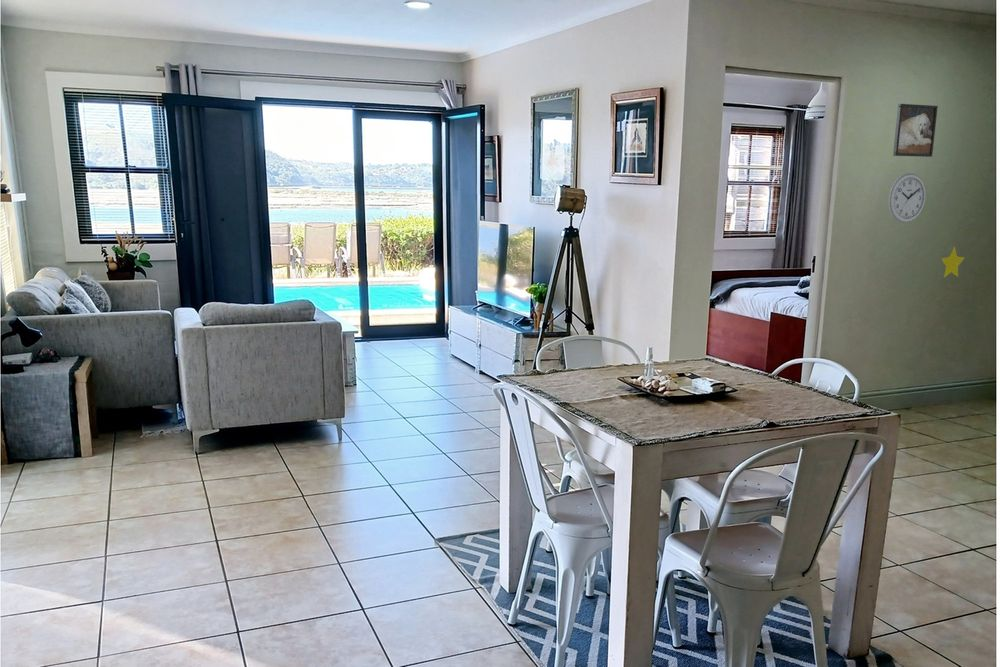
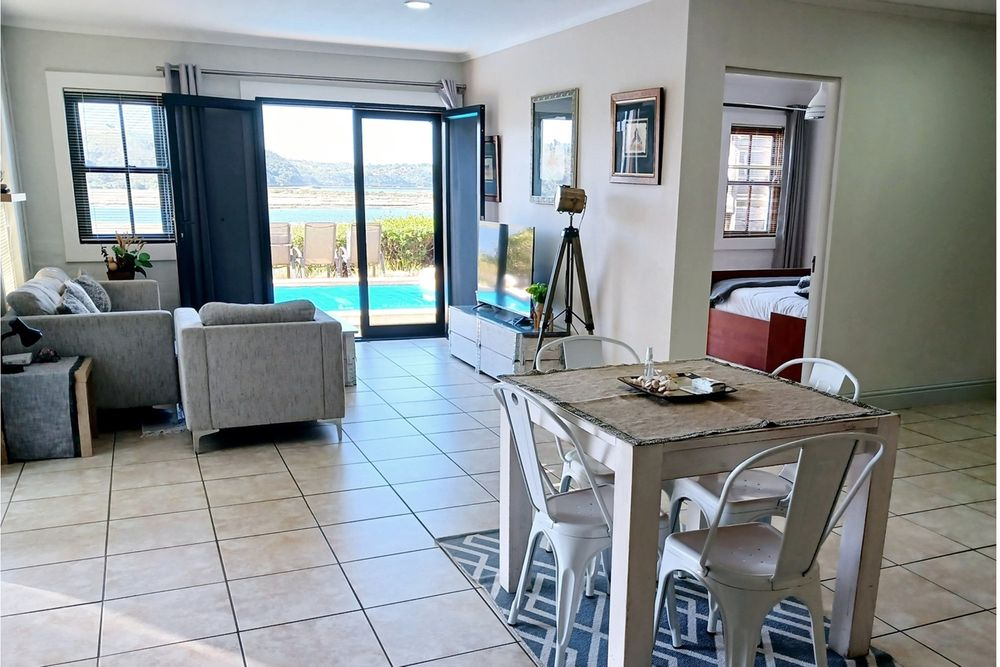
- wall clock [888,172,926,224]
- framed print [892,103,939,158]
- decorative star [941,246,965,278]
